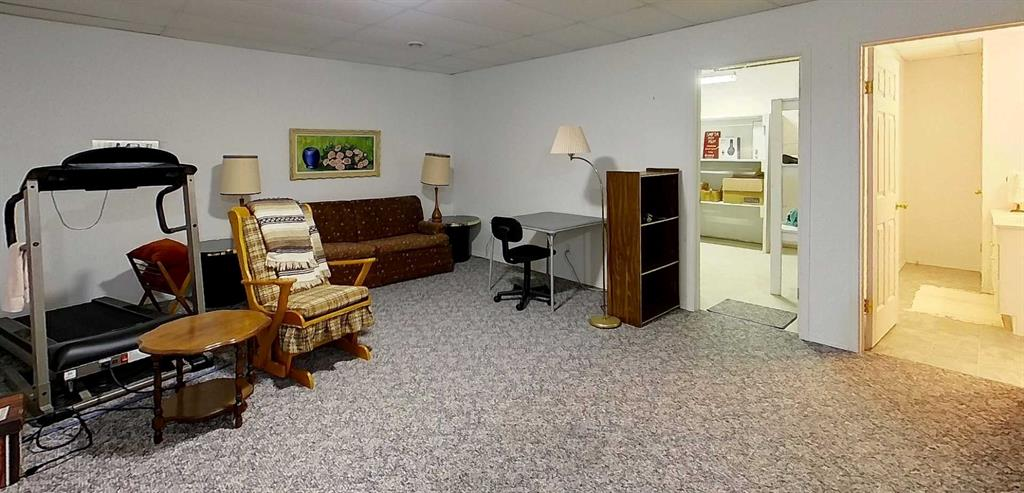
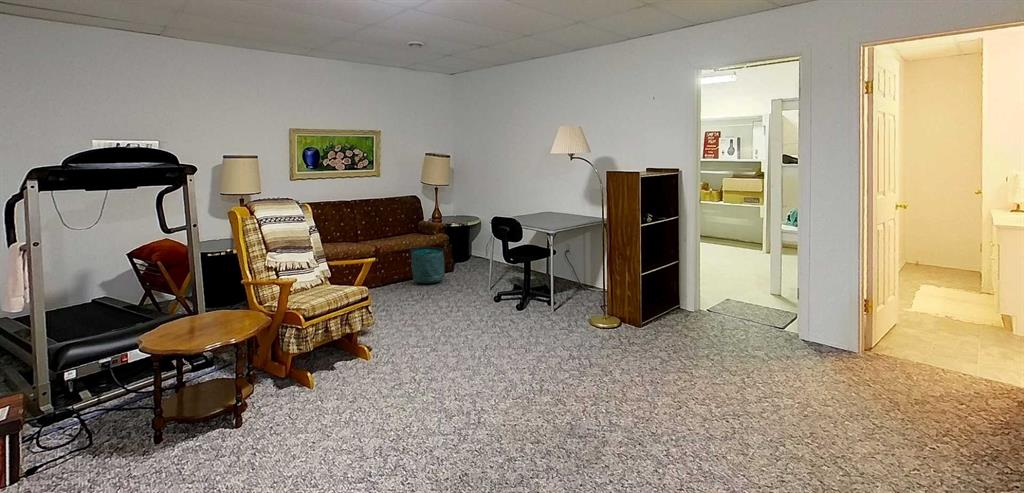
+ storage basket [408,245,447,285]
